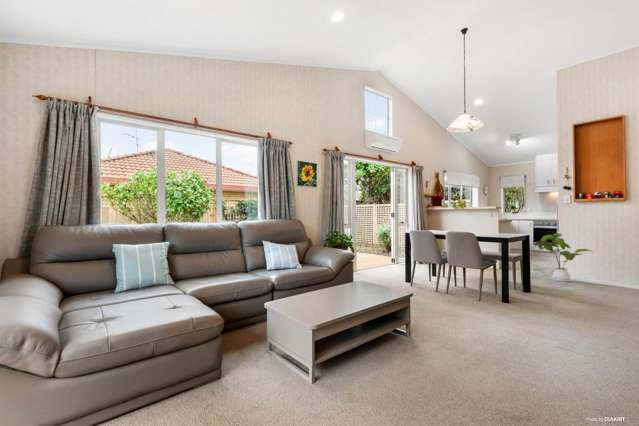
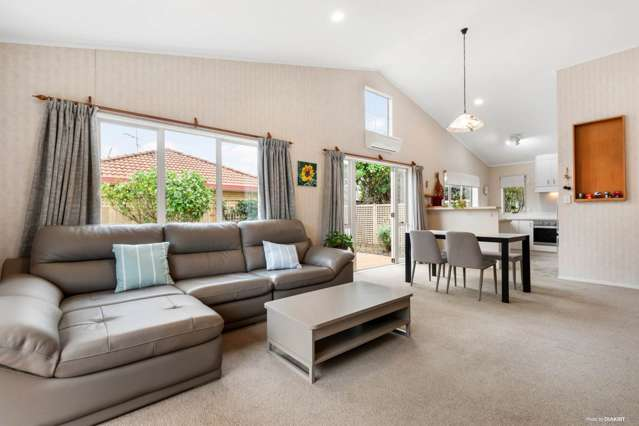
- house plant [534,232,594,283]
